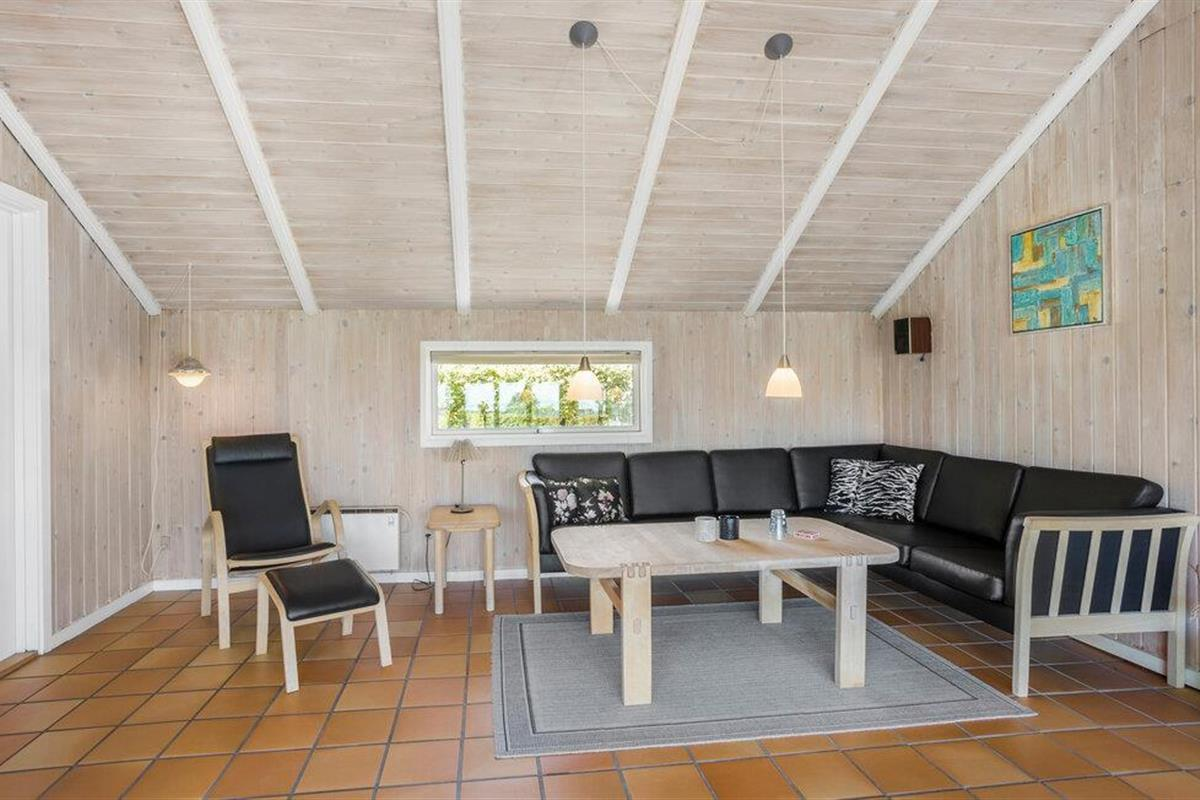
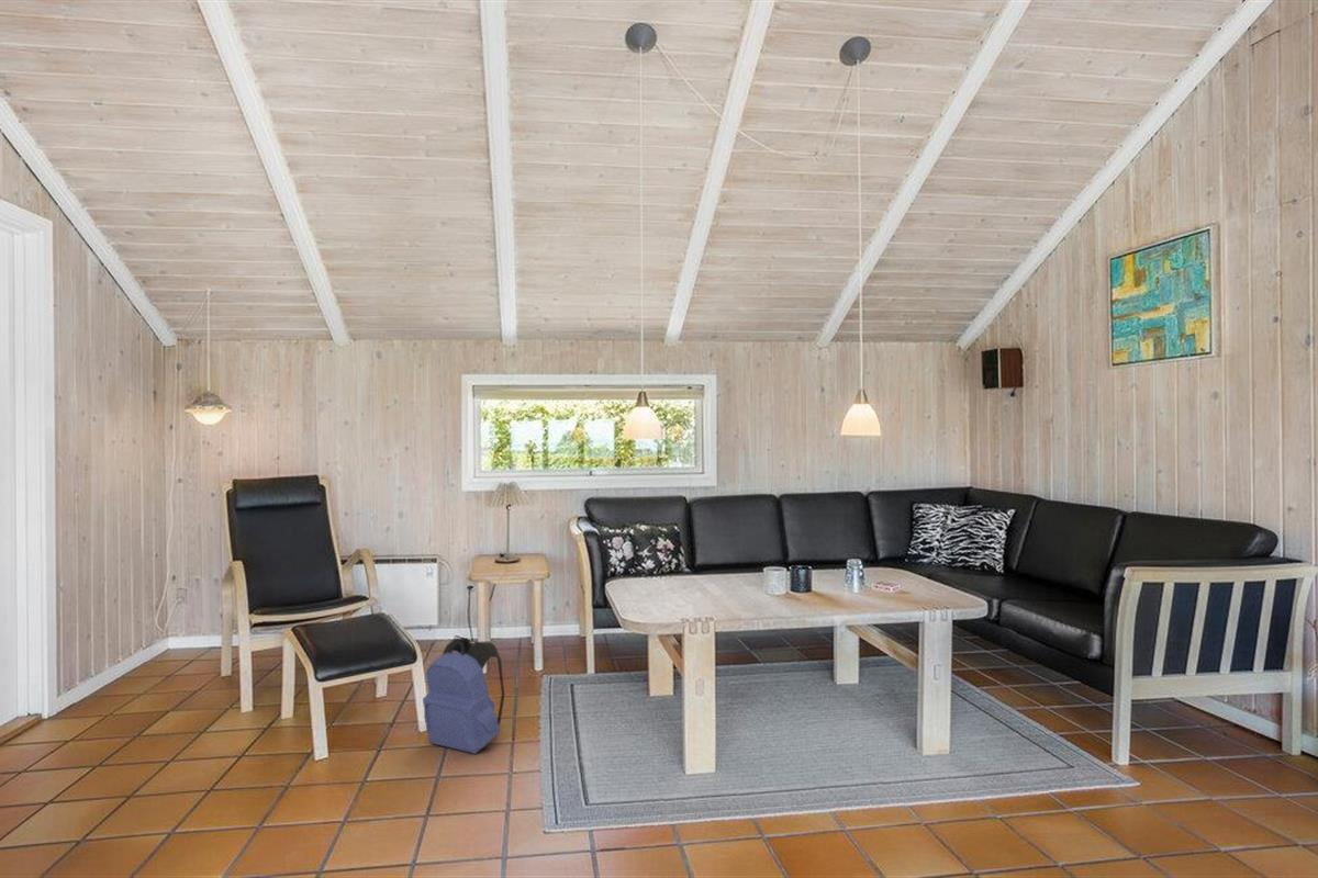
+ backpack [422,638,505,755]
